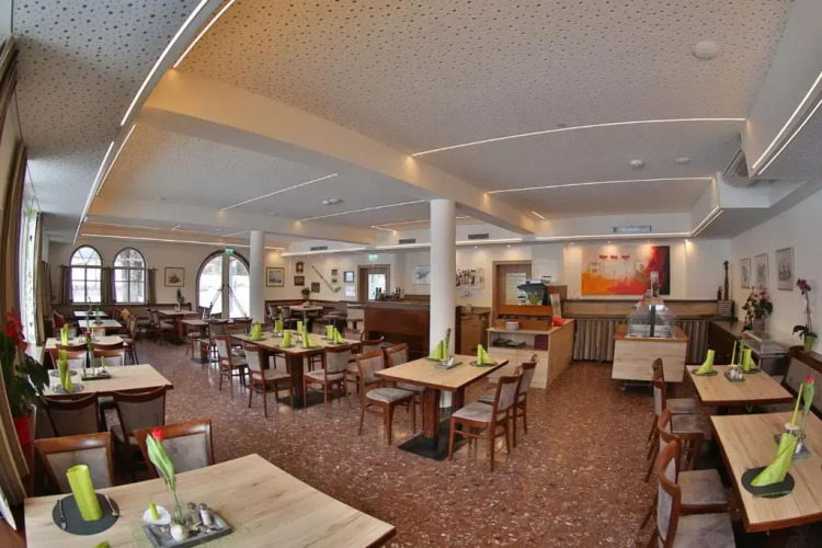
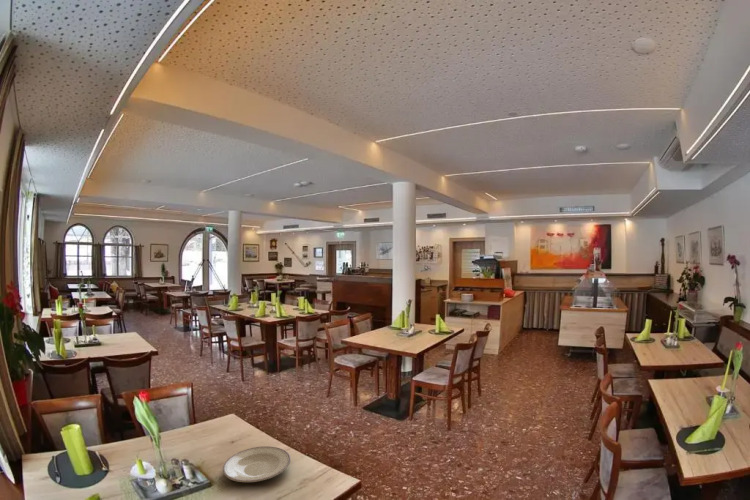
+ plate [222,445,292,483]
